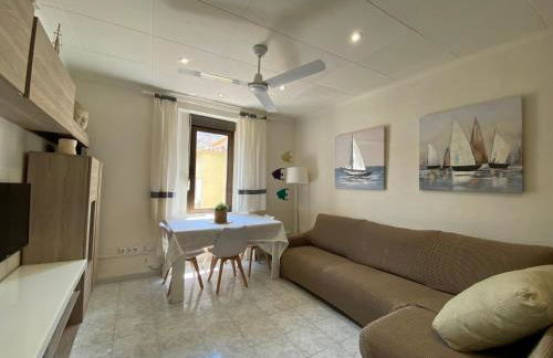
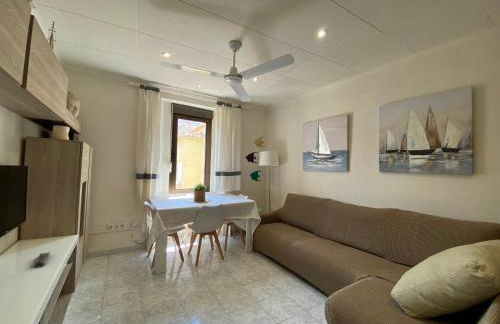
+ remote control [33,251,51,269]
